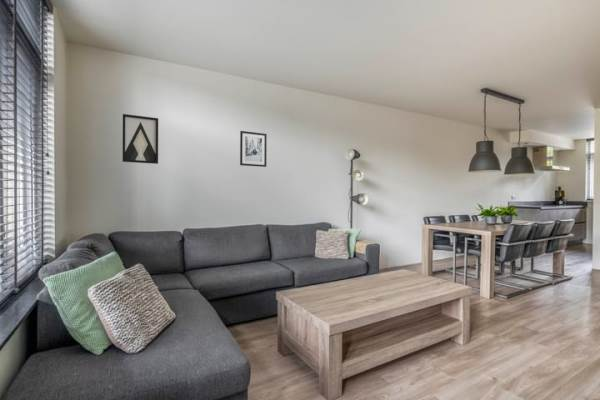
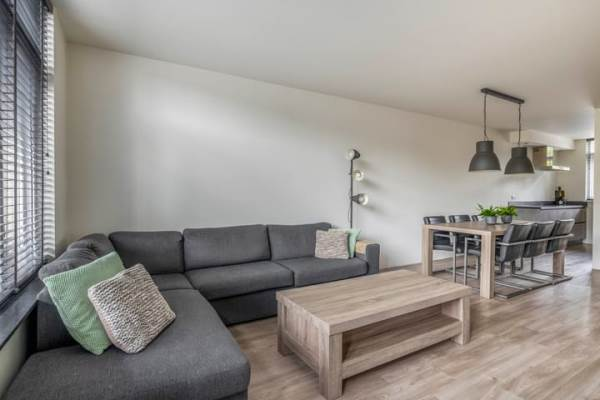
- wall art [122,113,159,165]
- wall art [239,130,268,168]
